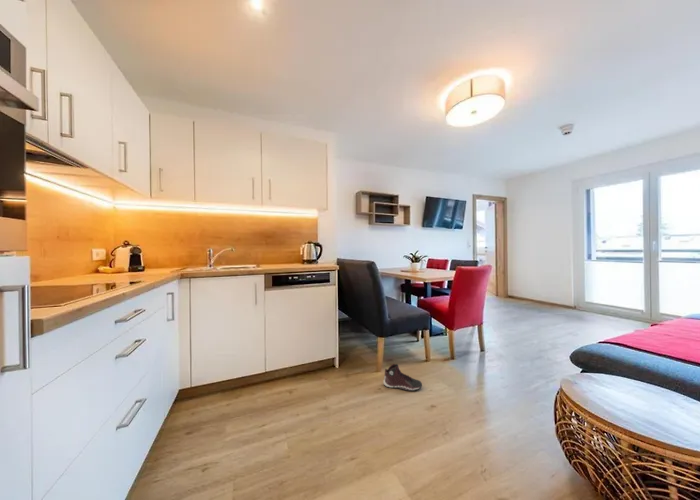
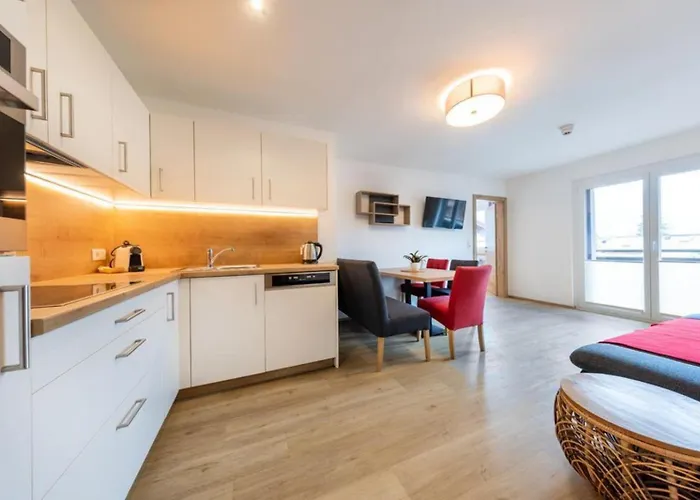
- sneaker [382,363,423,392]
